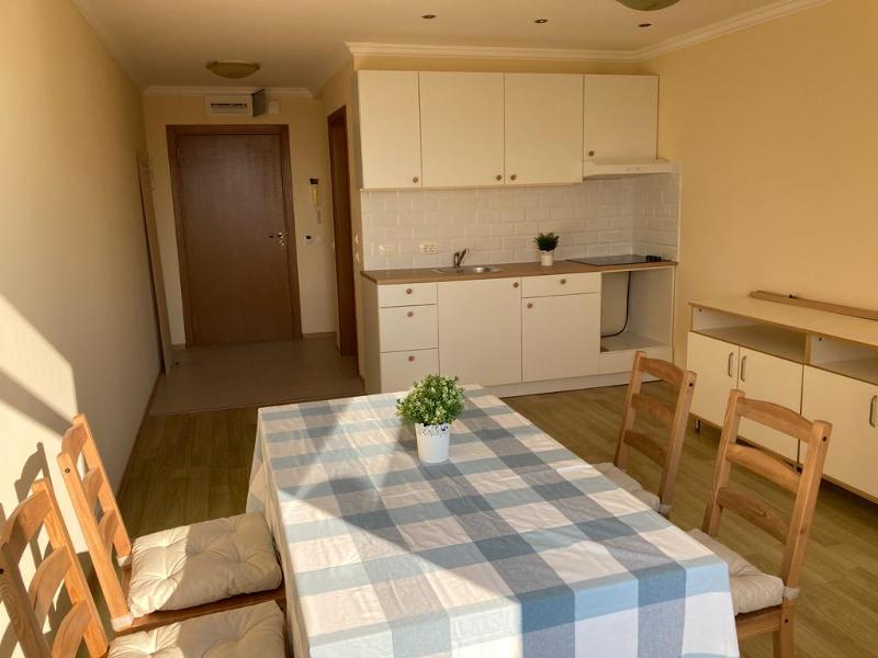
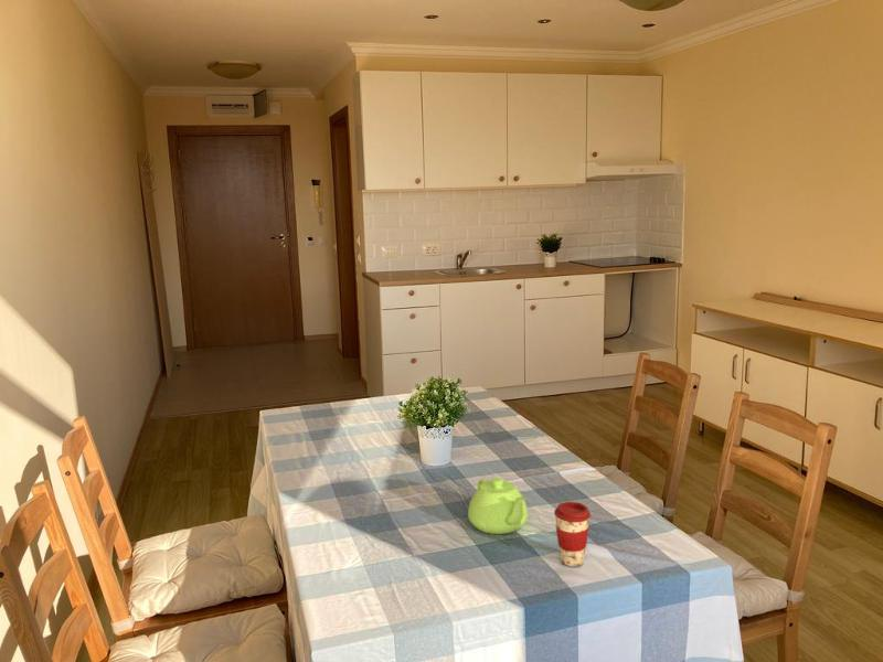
+ coffee cup [553,501,592,567]
+ teapot [467,477,529,535]
